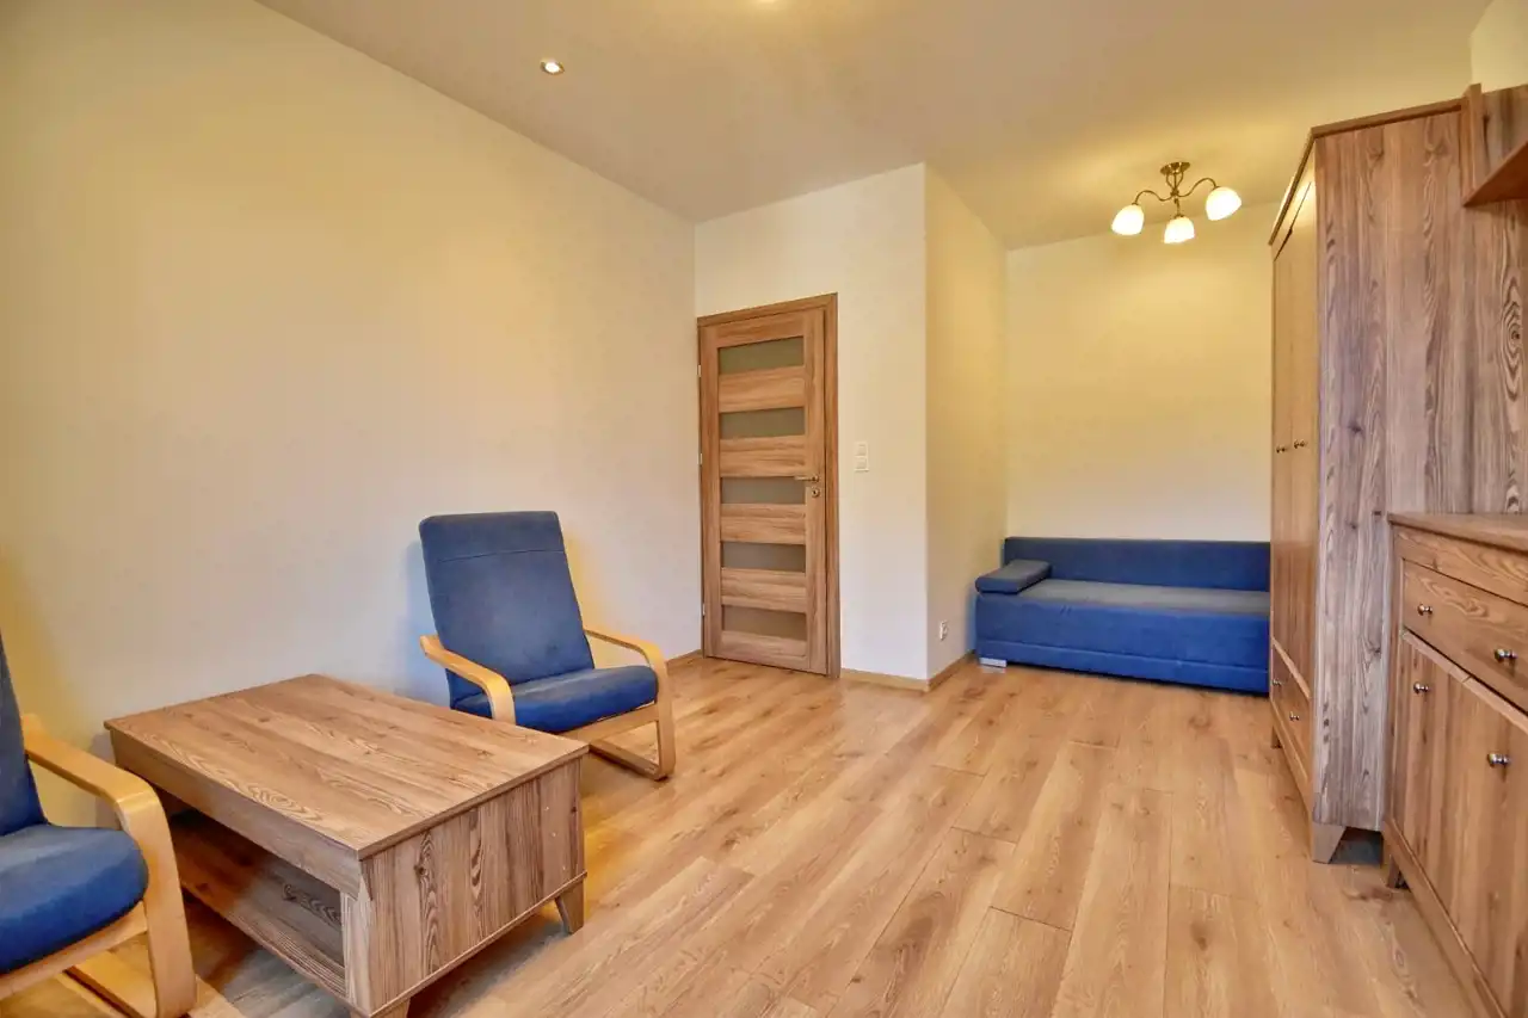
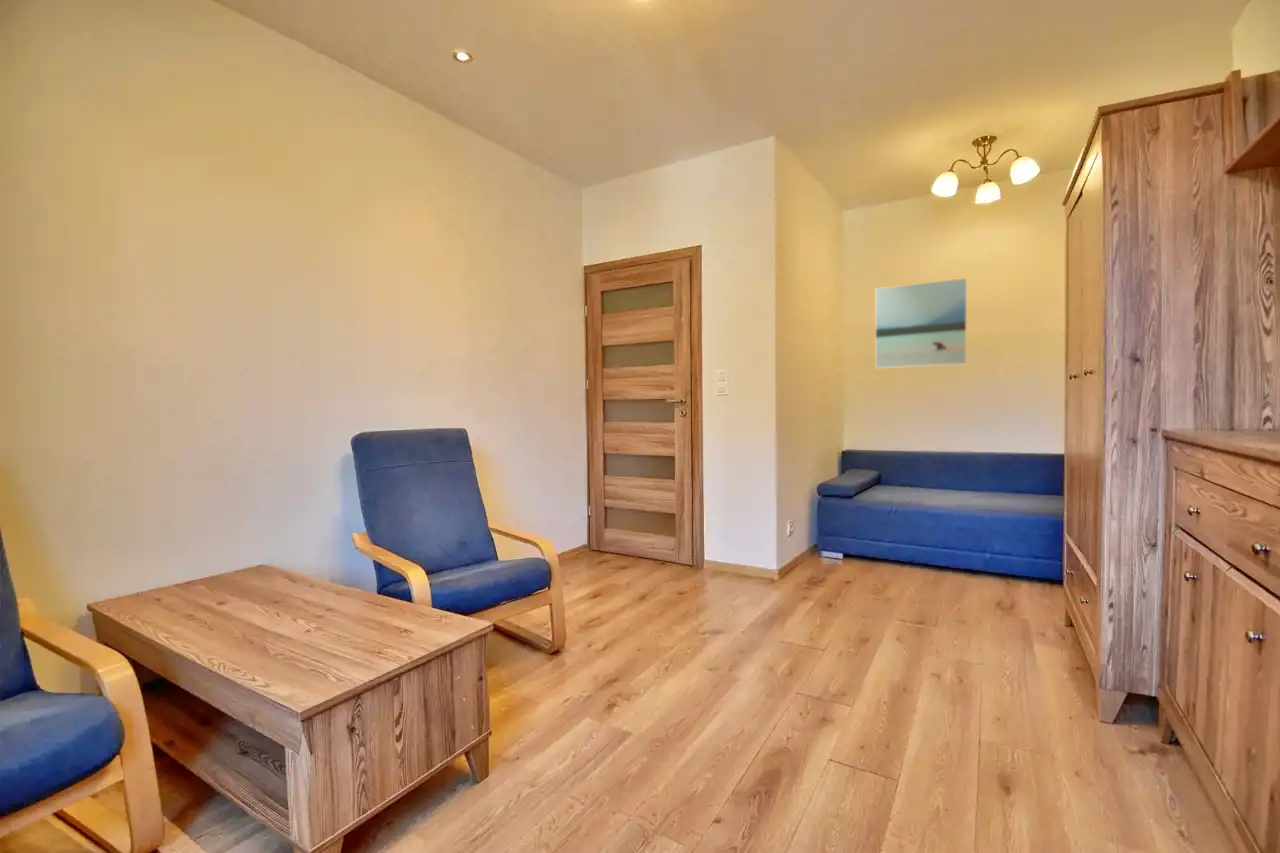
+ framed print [874,277,968,369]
